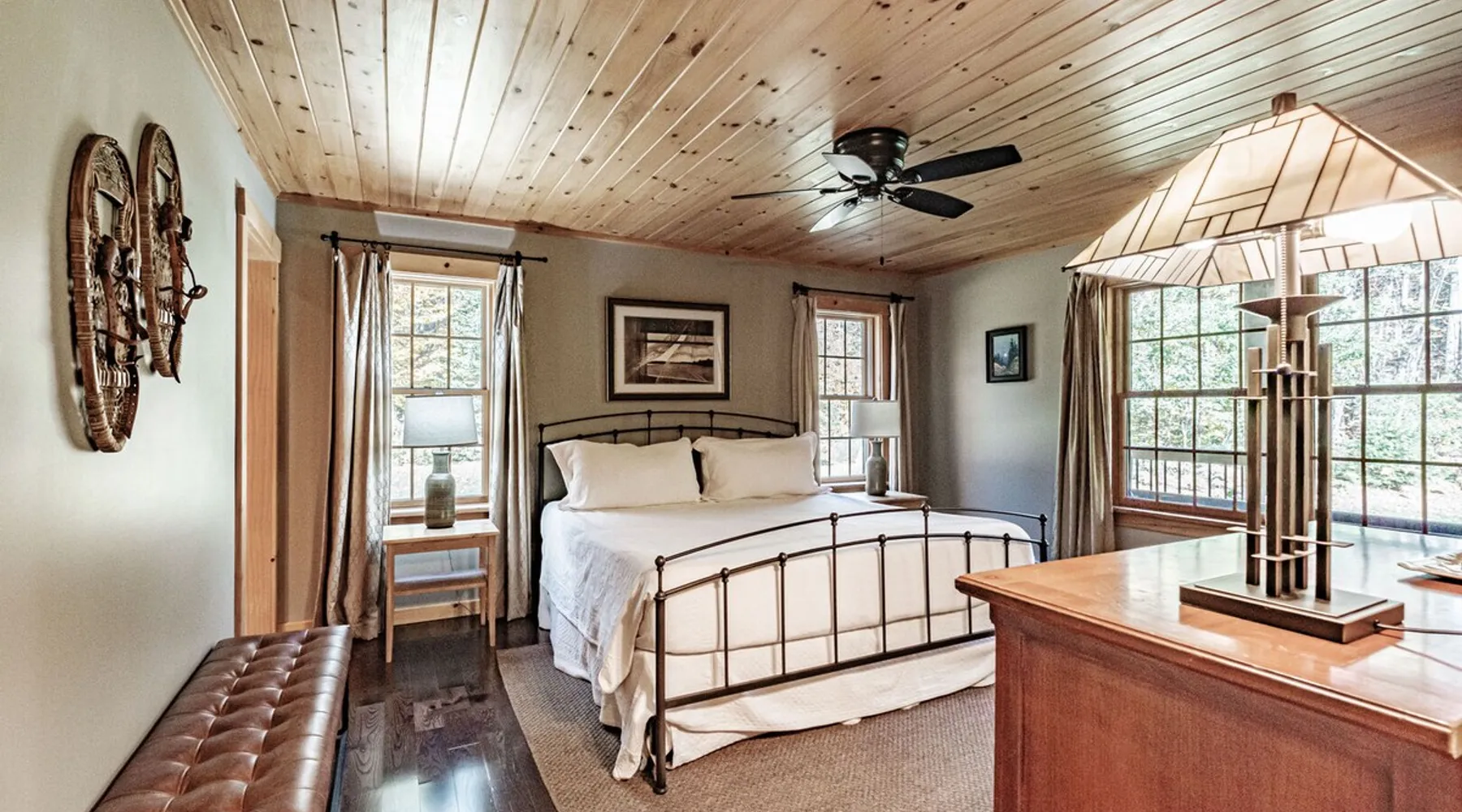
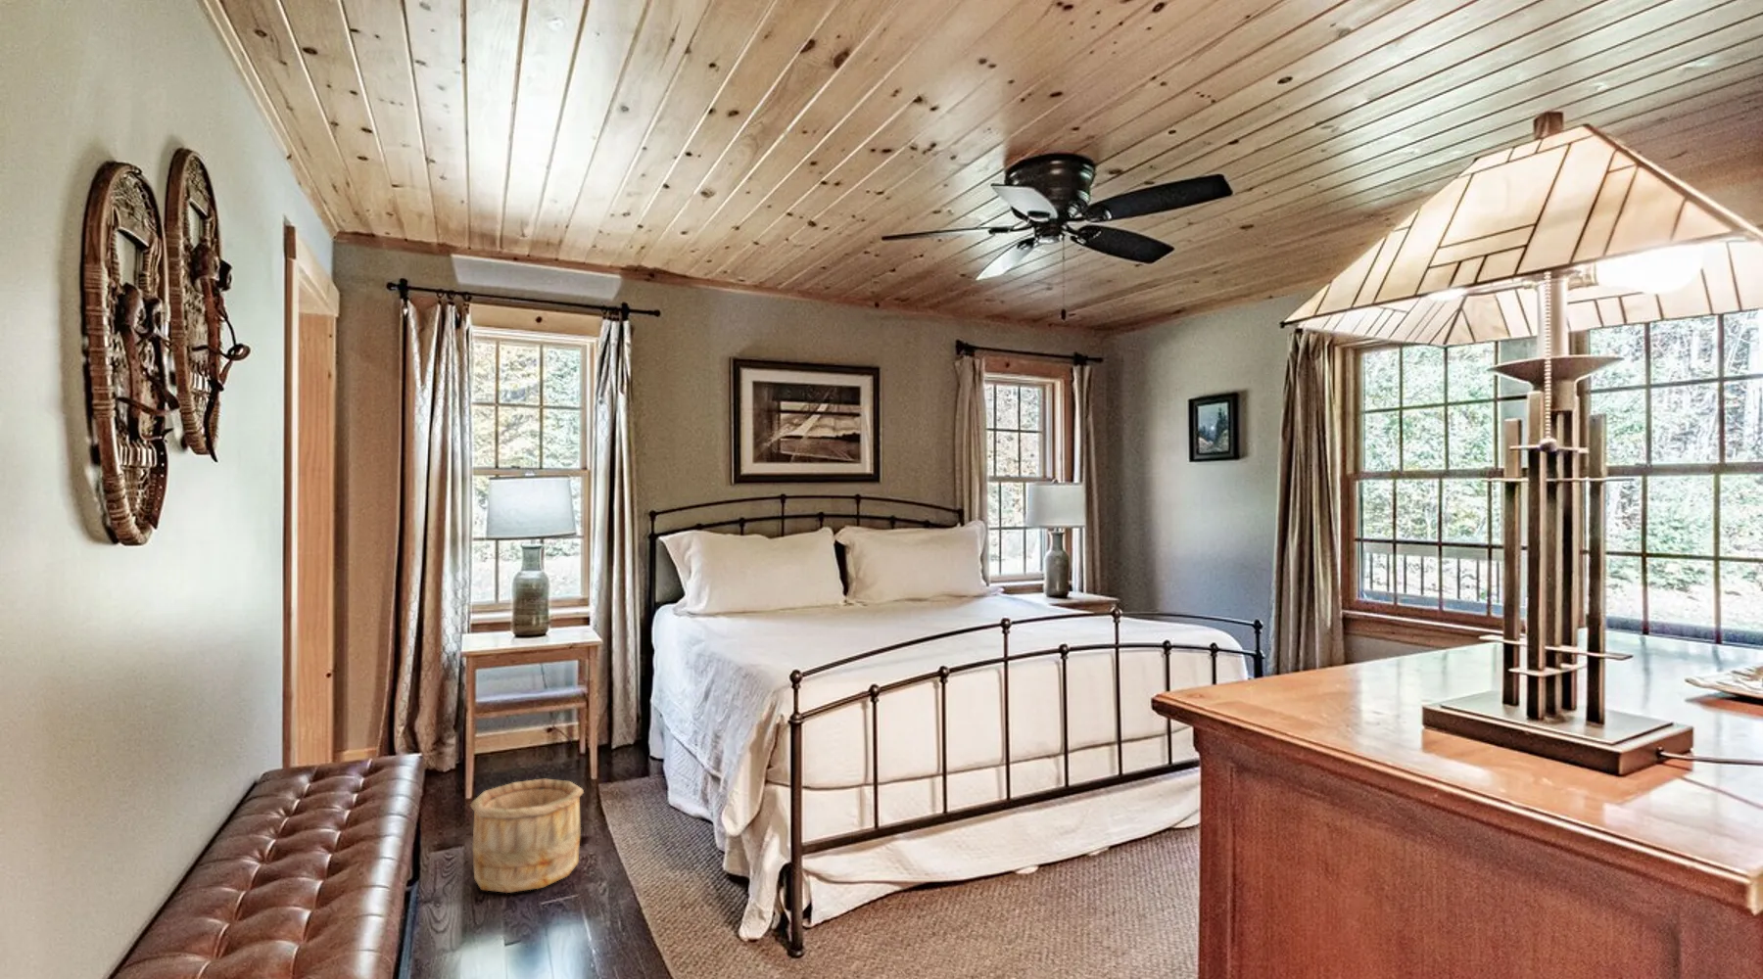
+ wooden bucket [469,779,585,893]
